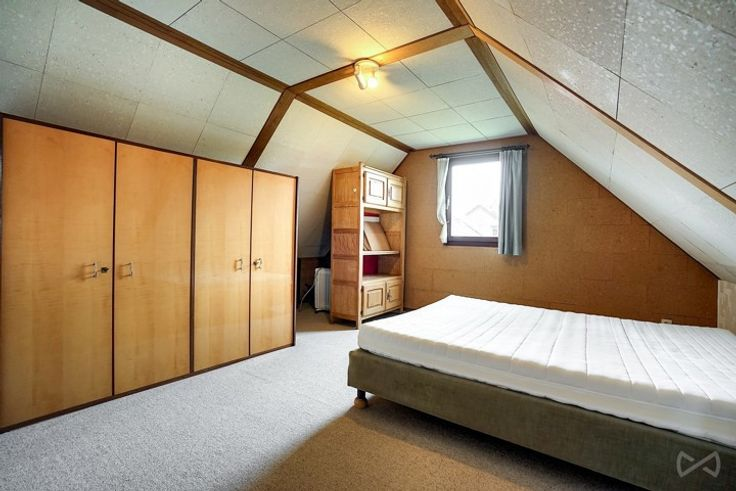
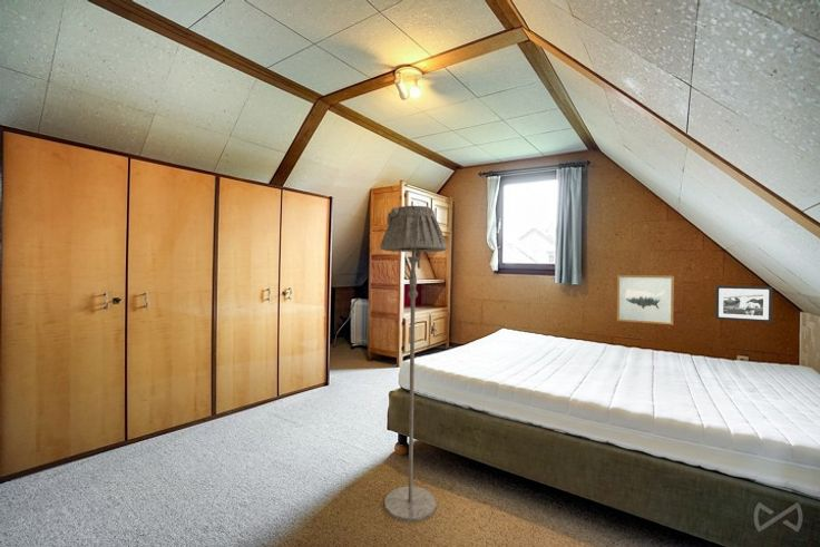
+ floor lamp [379,205,448,522]
+ wall art [616,274,675,325]
+ picture frame [714,285,773,323]
